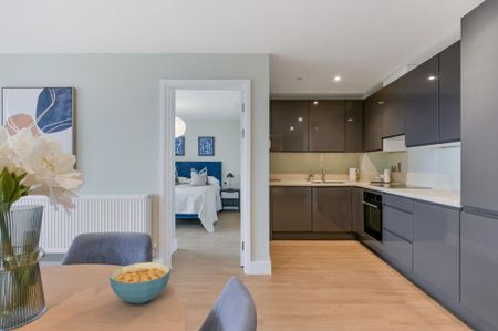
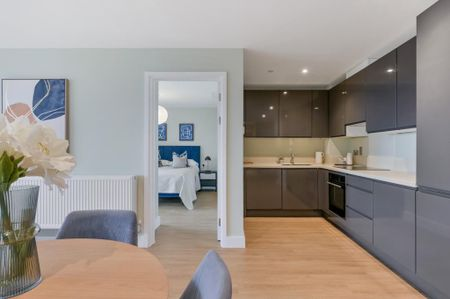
- cereal bowl [108,261,172,304]
